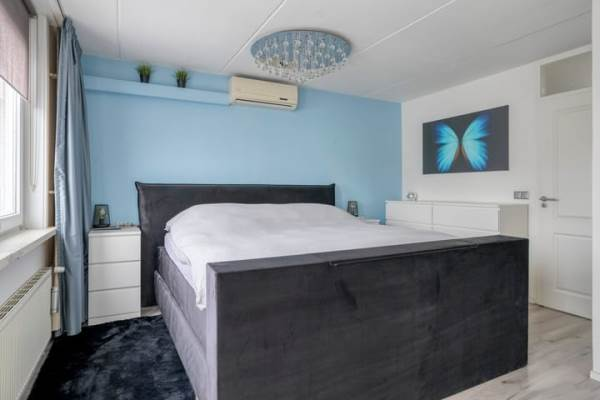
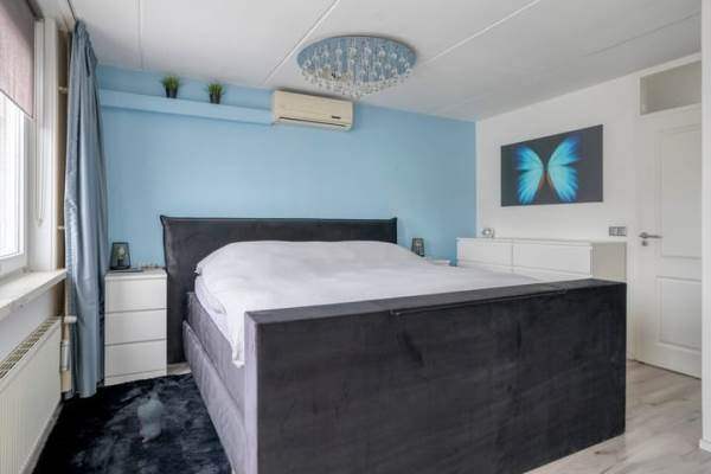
+ plush toy [136,392,165,443]
